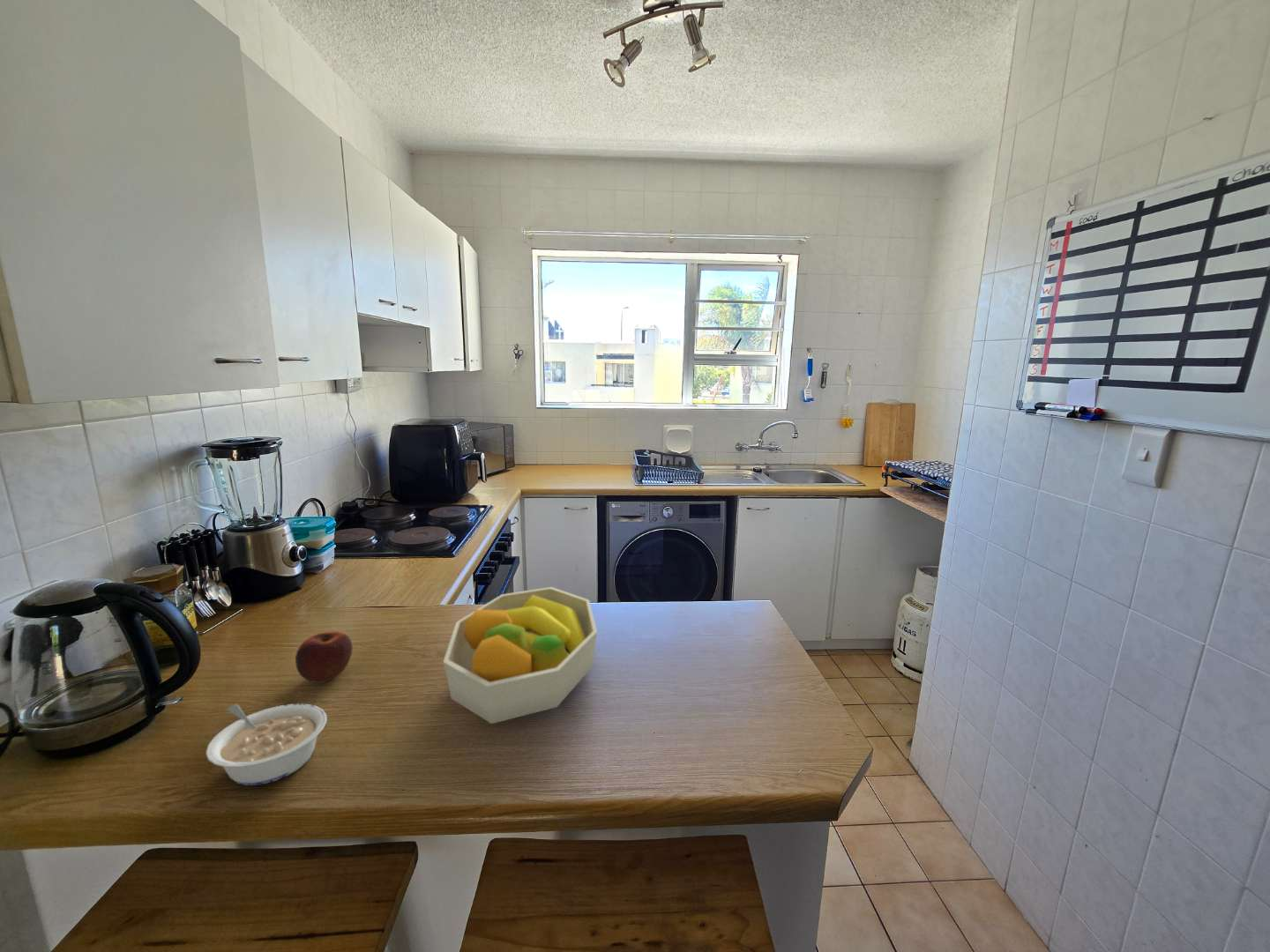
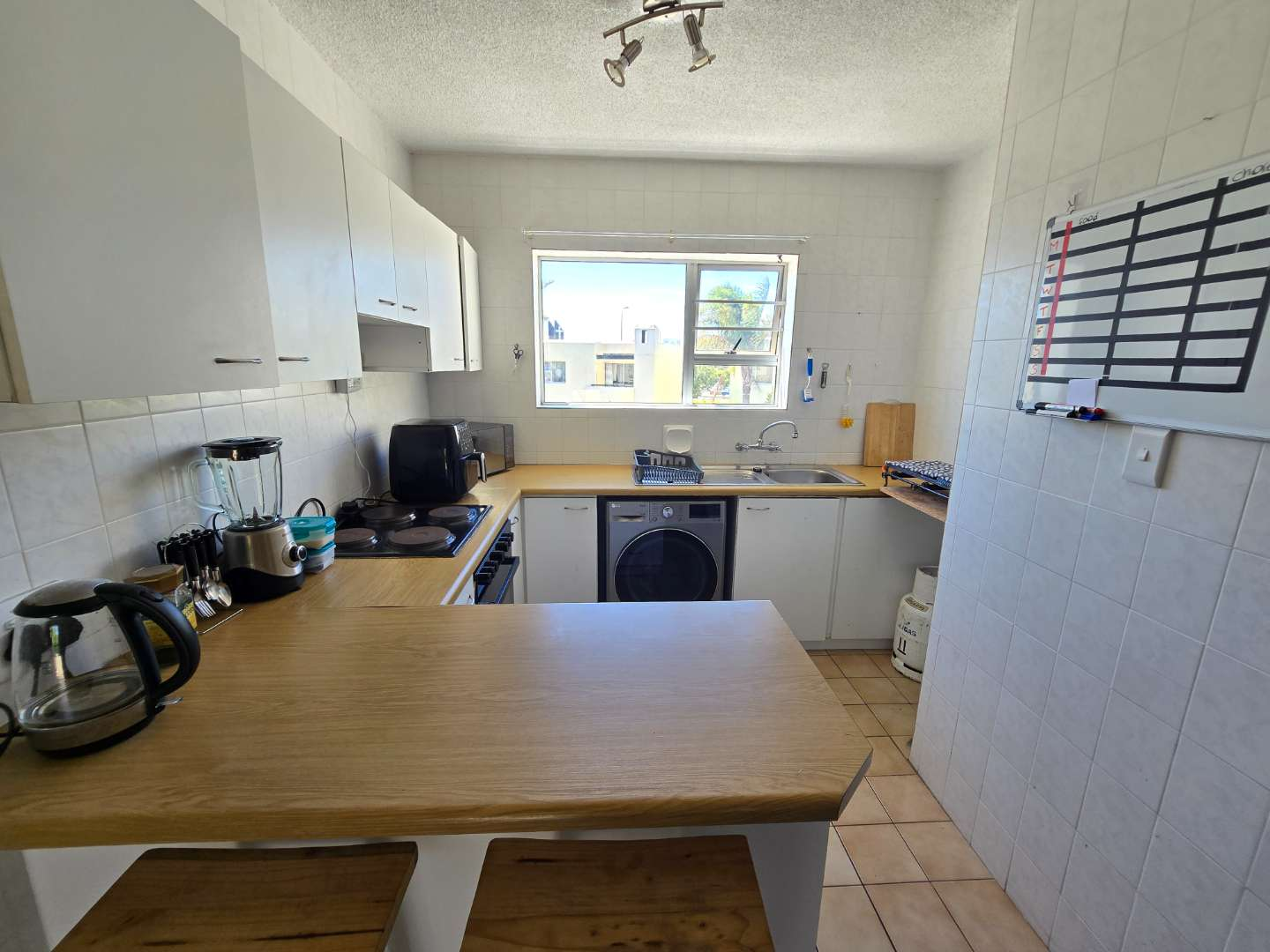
- legume [205,703,328,786]
- fruit bowl [443,586,598,725]
- apple [295,630,354,684]
